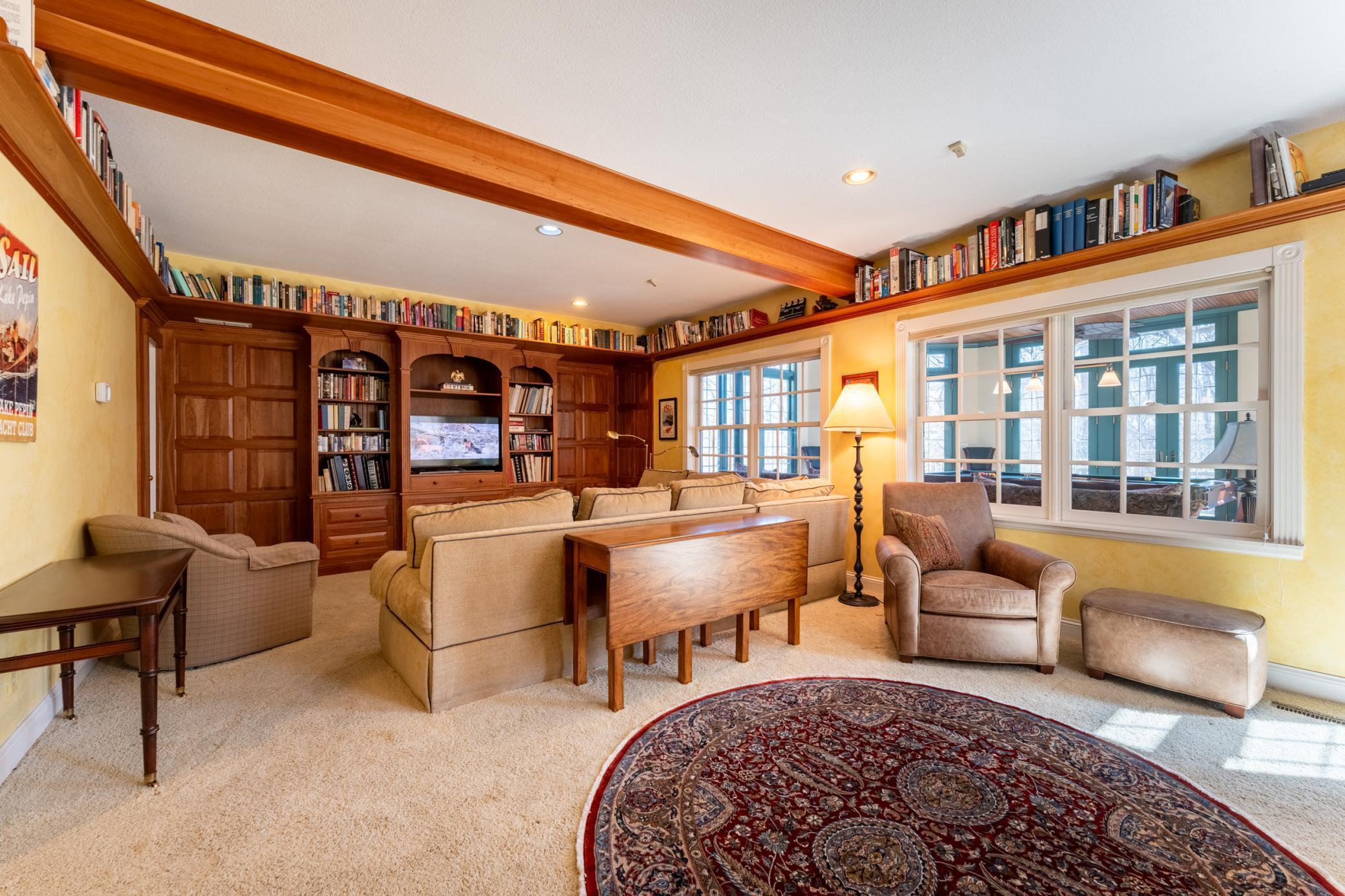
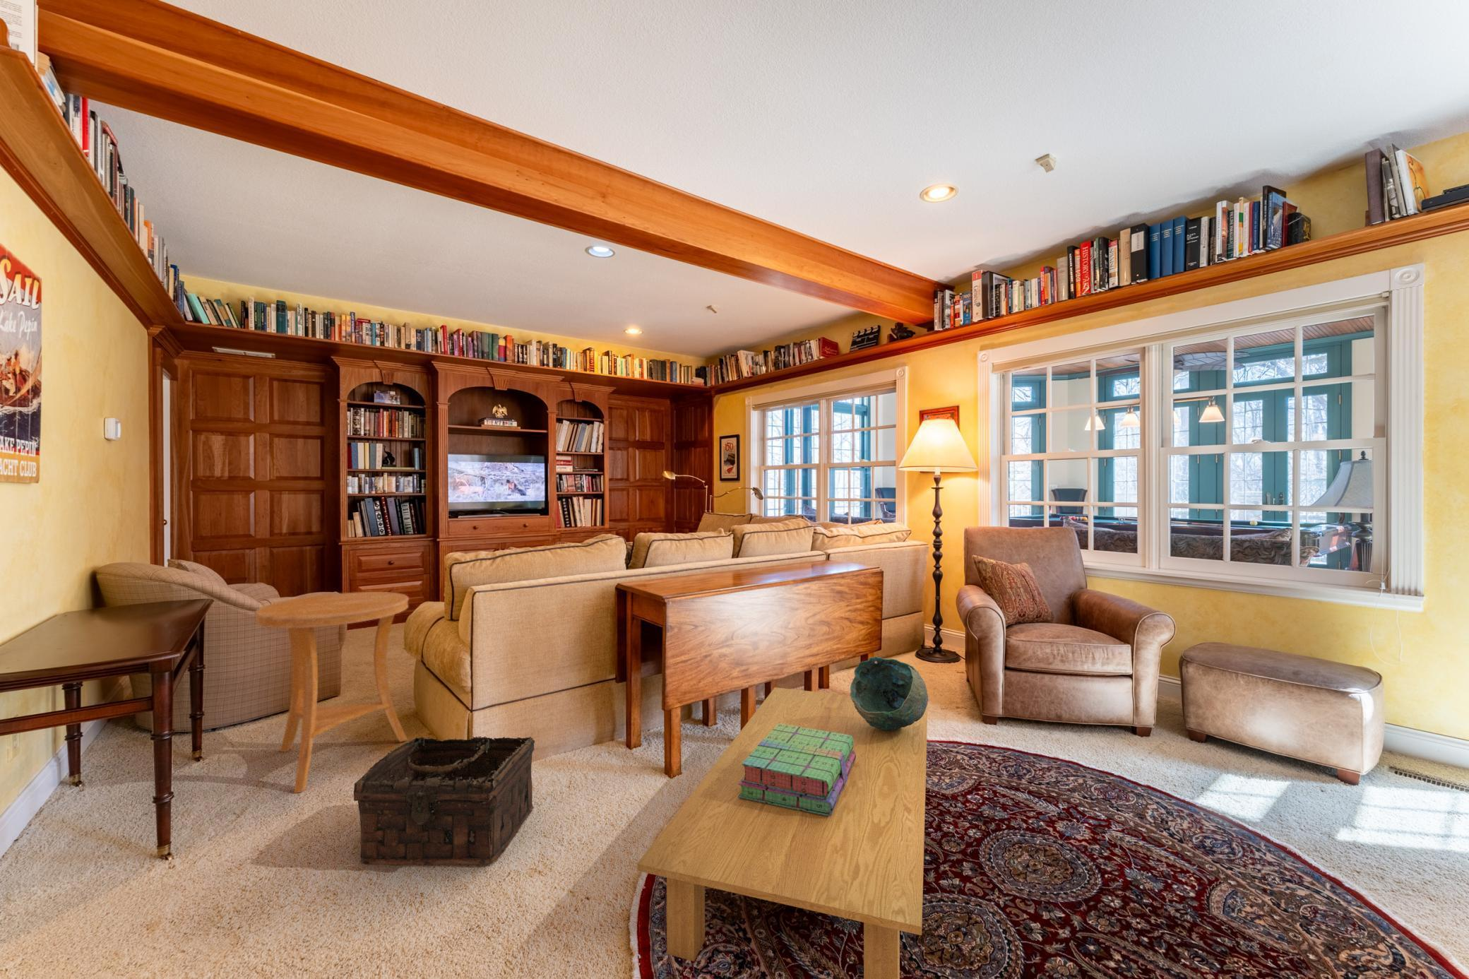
+ coffee table [637,686,928,979]
+ side table [254,591,410,794]
+ decorative bowl [850,656,928,731]
+ basket [353,735,535,866]
+ stack of books [738,723,856,816]
